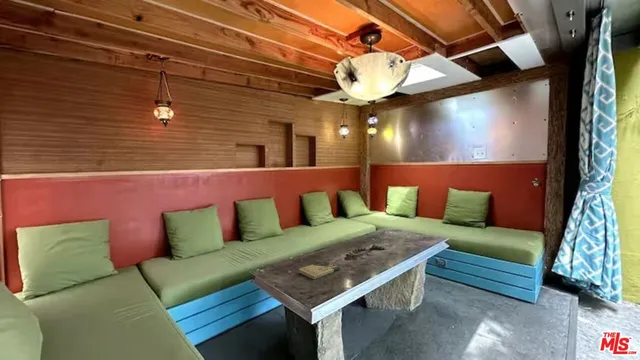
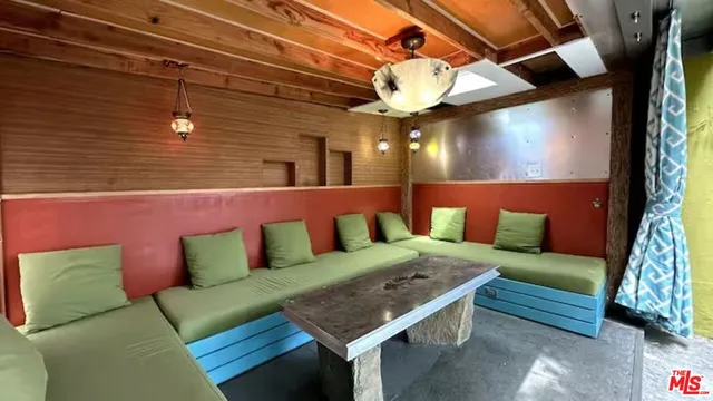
- book [298,260,341,280]
